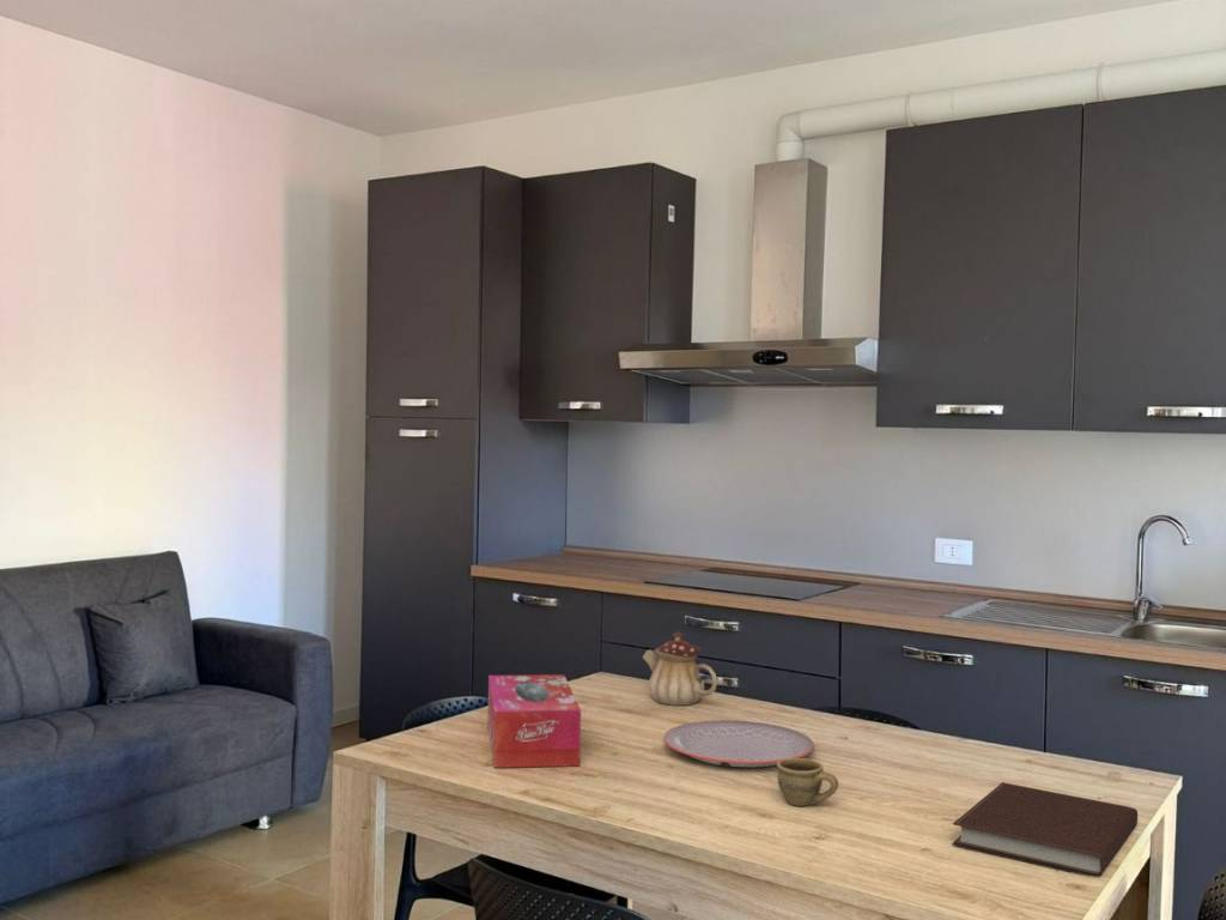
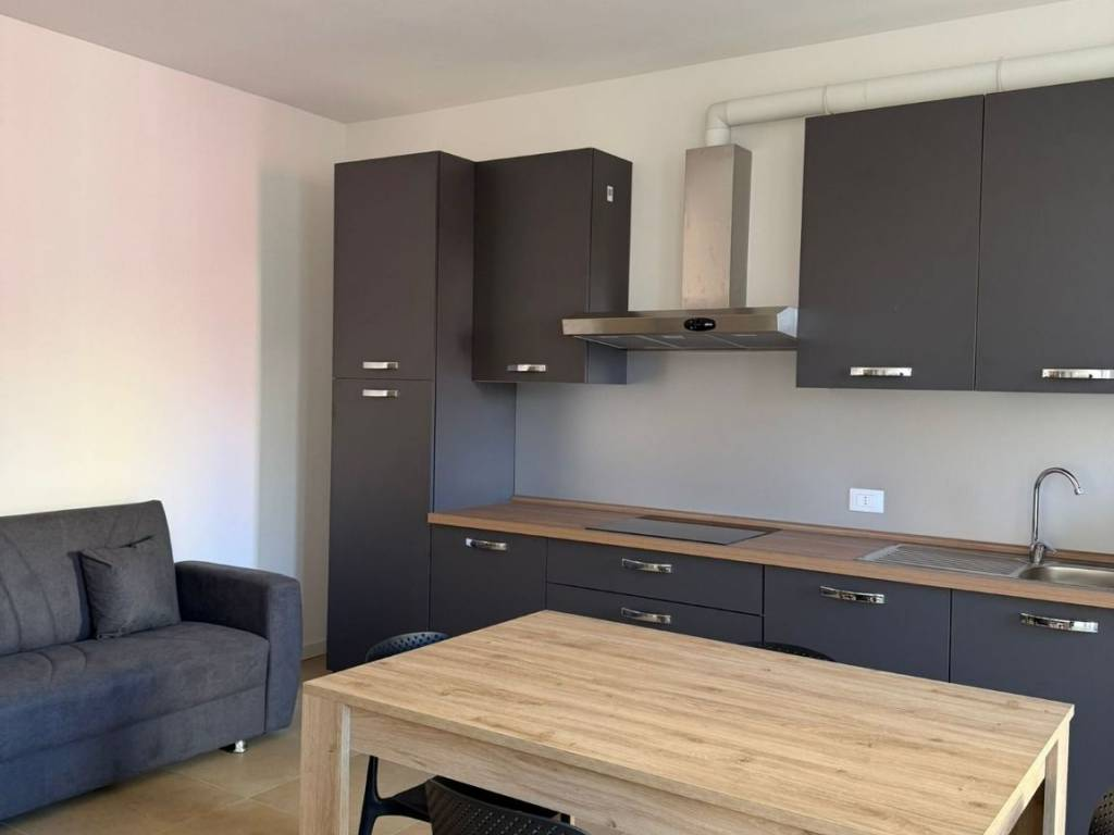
- cup [776,757,839,807]
- tissue box [486,673,582,769]
- teapot [642,630,718,707]
- plate [662,719,815,768]
- notebook [951,781,1139,878]
